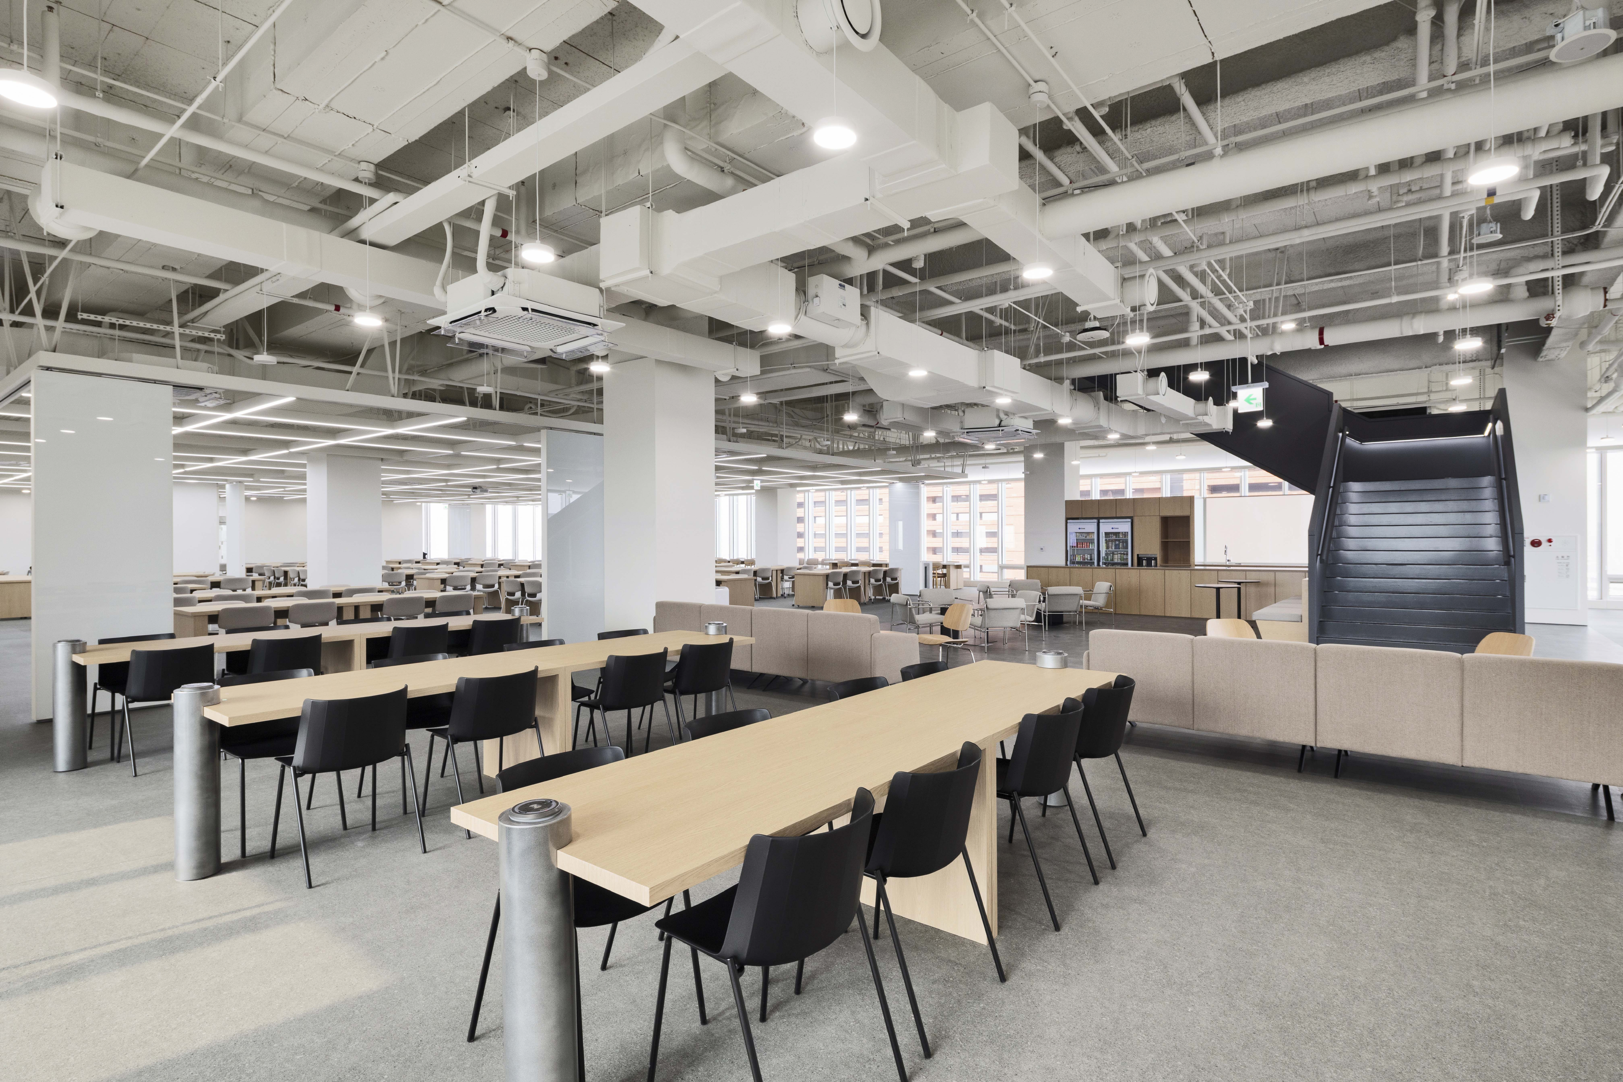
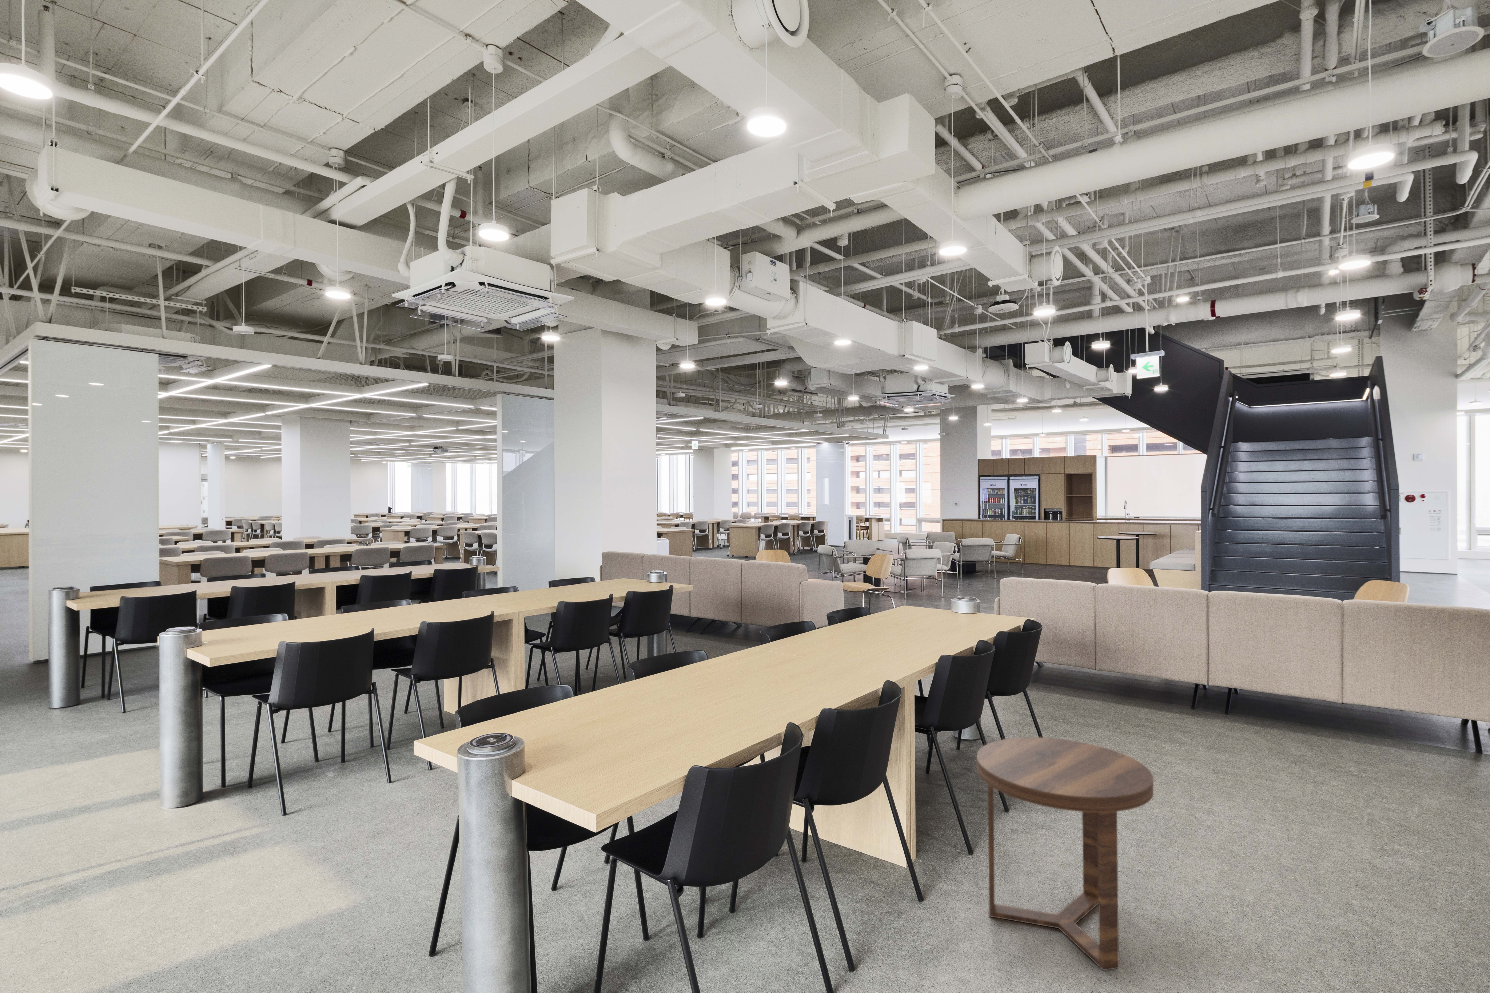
+ side table [977,737,1154,971]
